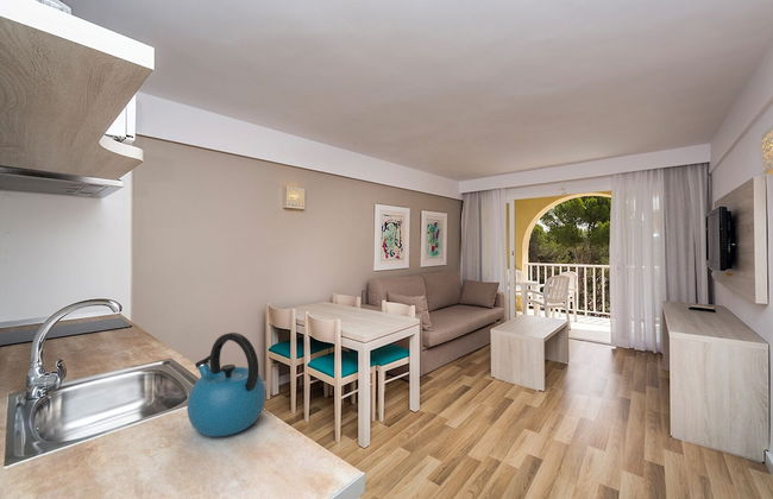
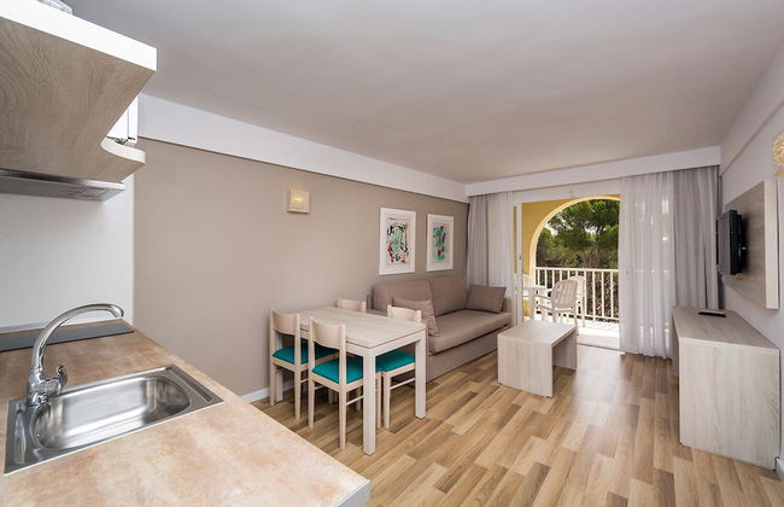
- kettle [187,331,266,437]
